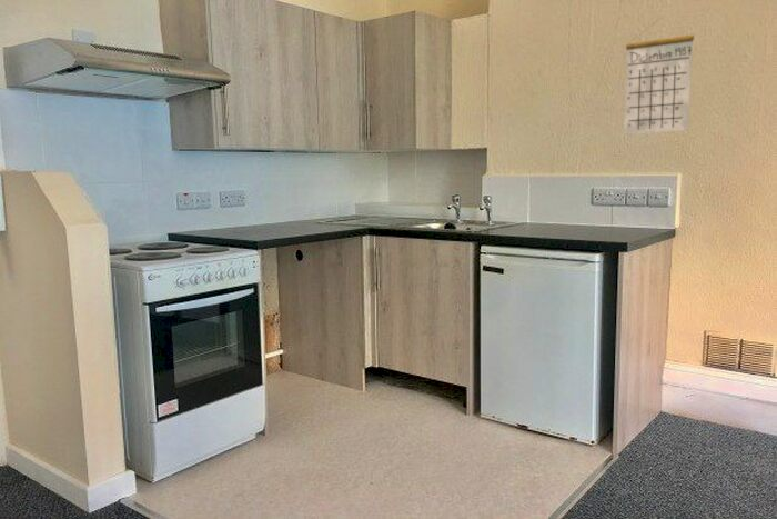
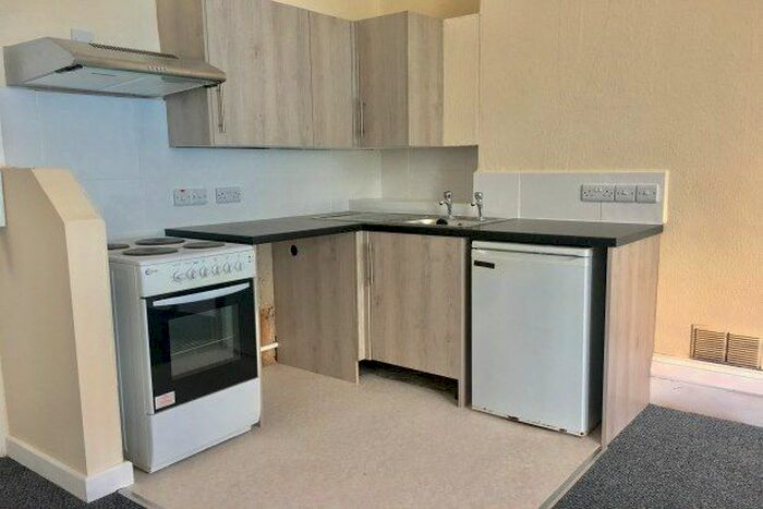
- calendar [623,17,695,136]
